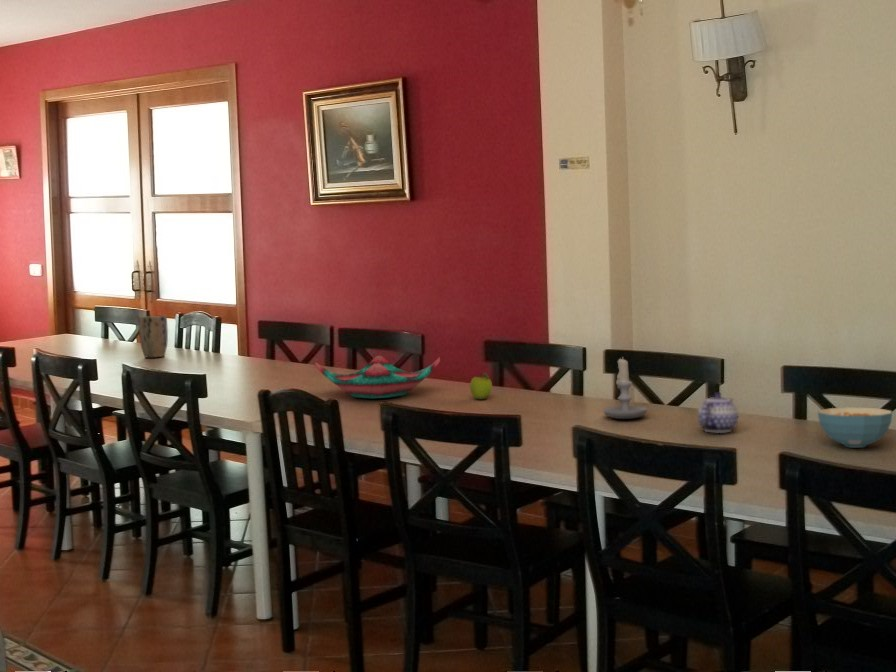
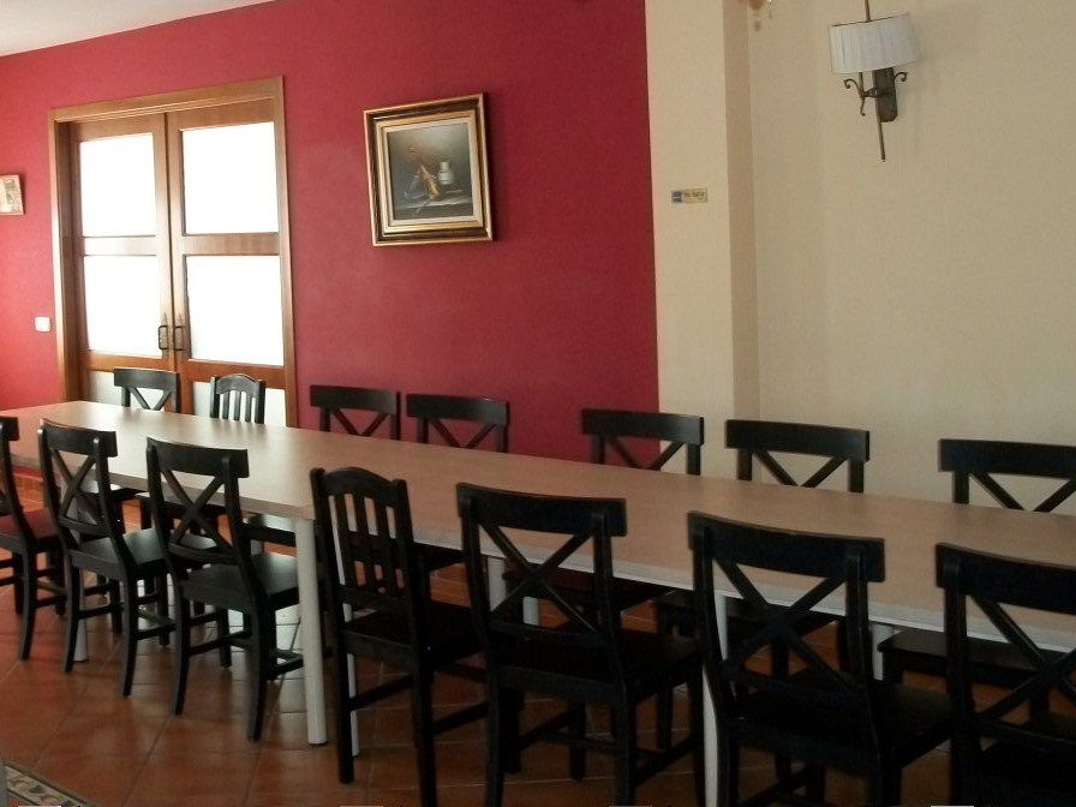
- plant pot [137,315,169,358]
- cereal bowl [817,407,893,449]
- teapot [697,391,739,433]
- fruit [469,371,493,400]
- candle [603,356,648,420]
- decorative bowl [315,355,441,399]
